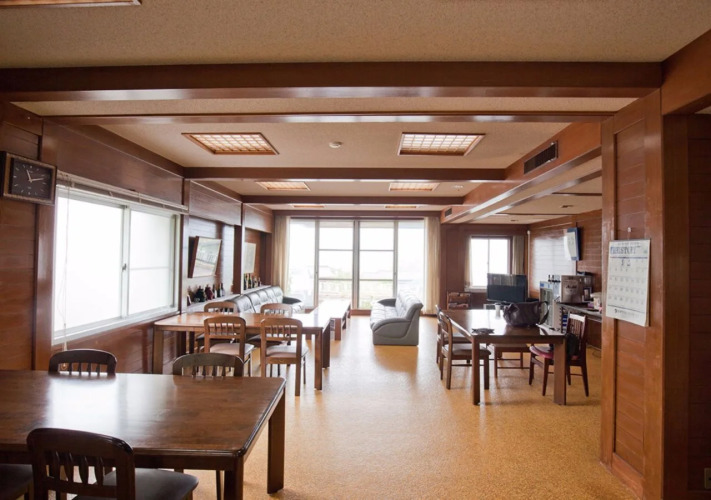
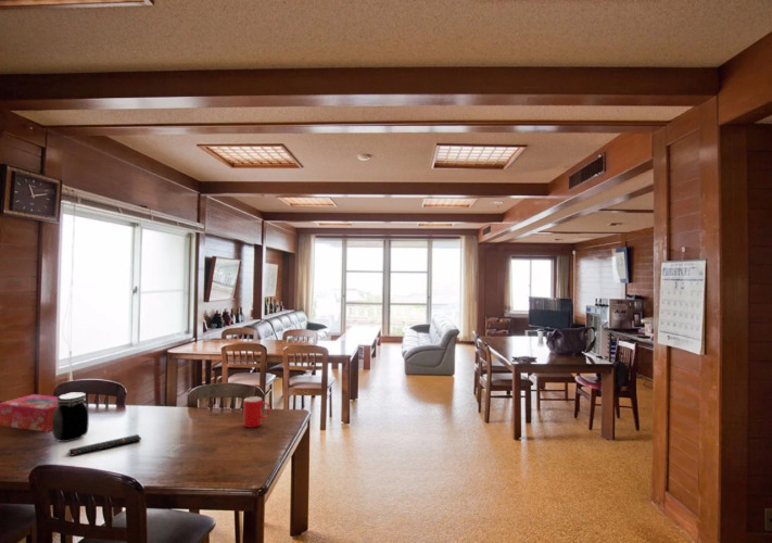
+ tissue box [0,393,59,433]
+ remote control [67,433,142,457]
+ jar [51,391,90,443]
+ cup [242,395,270,429]
